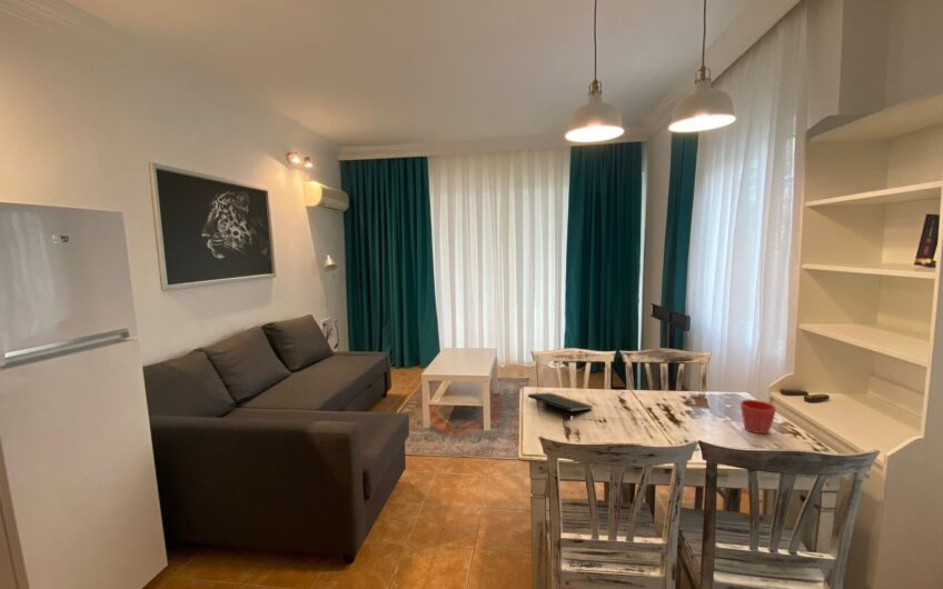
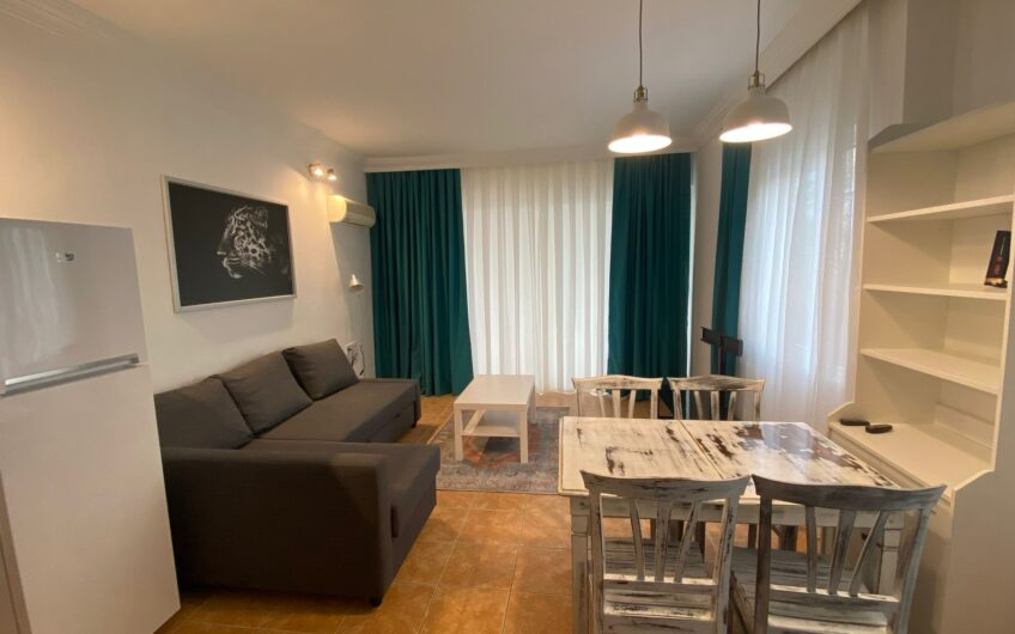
- flower pot [739,399,777,435]
- notepad [527,392,594,415]
